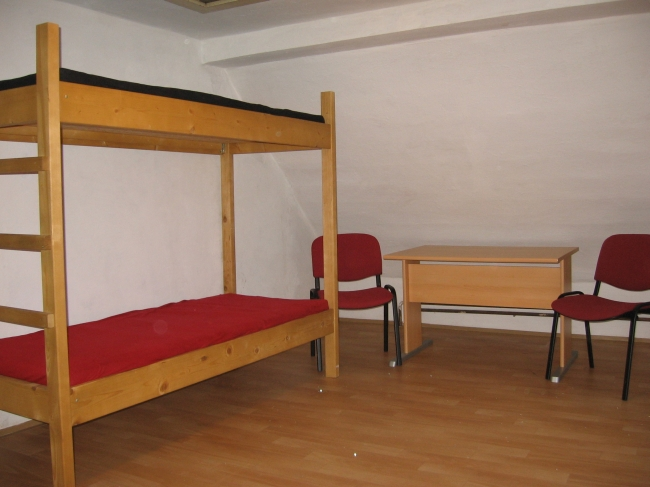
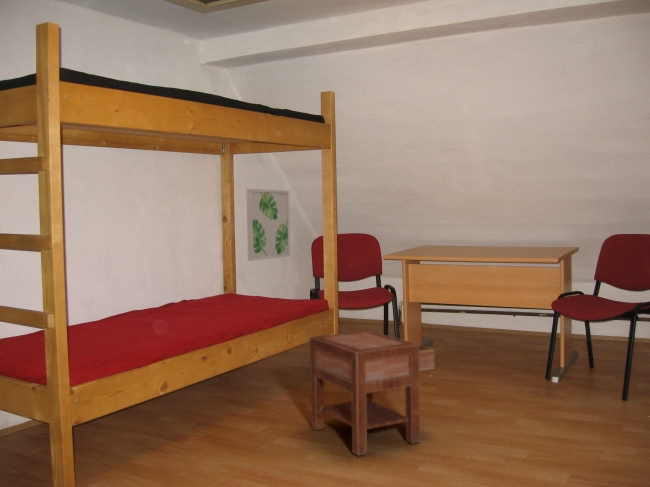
+ nightstand [309,329,435,457]
+ wall art [246,188,291,262]
